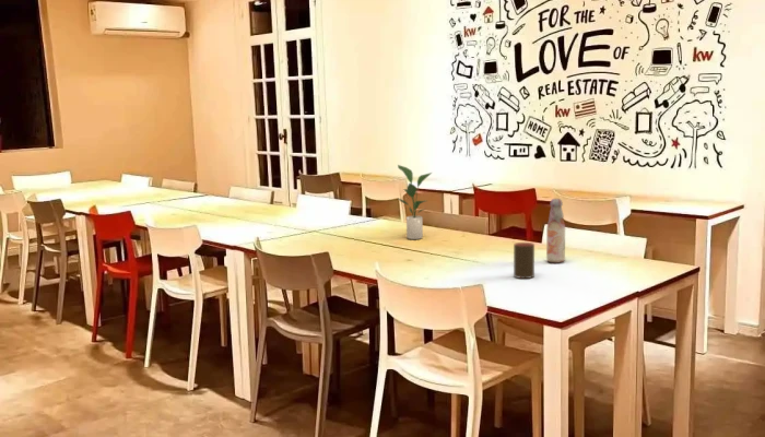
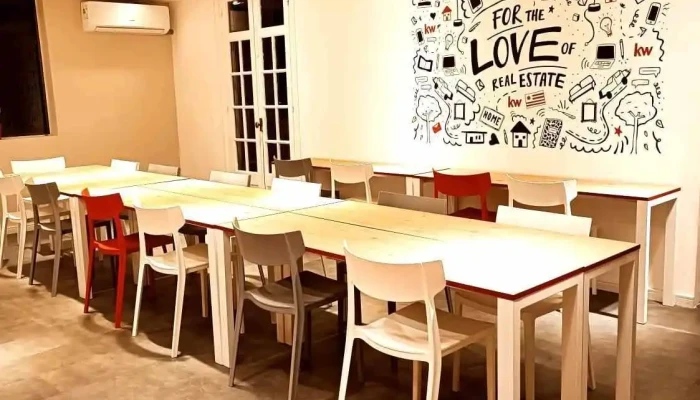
- bottle [545,198,566,264]
- cup [513,241,536,280]
- potted plant [396,164,433,240]
